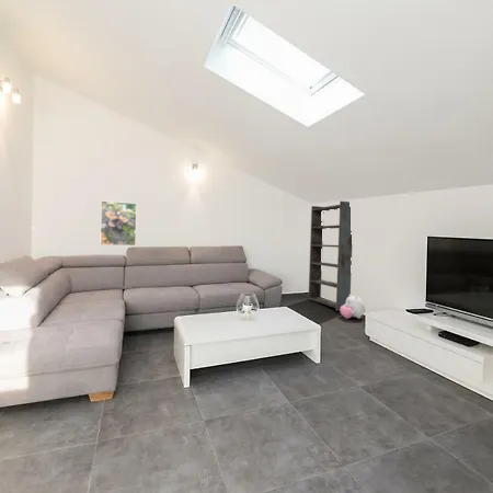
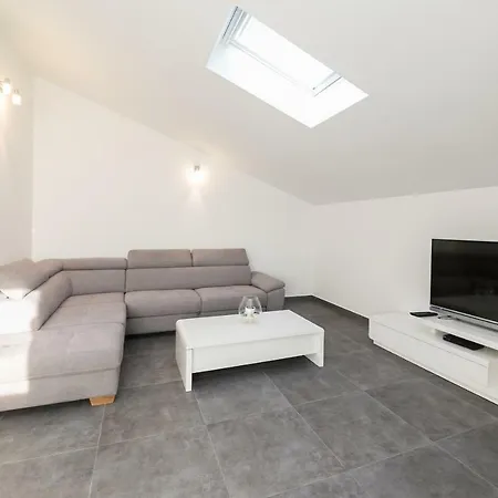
- bookshelf [308,200,353,312]
- plush toy [340,294,366,320]
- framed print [99,199,138,246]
